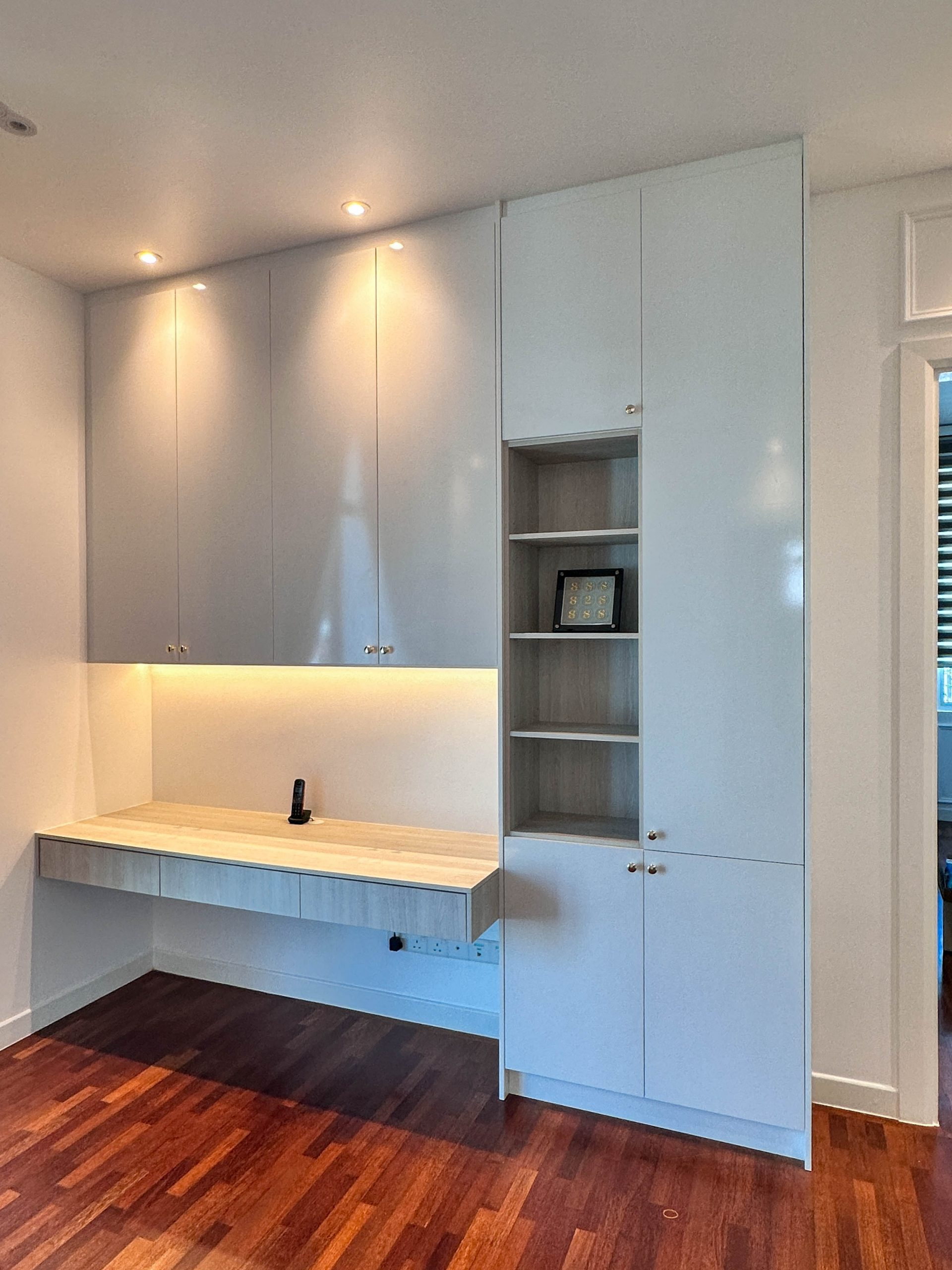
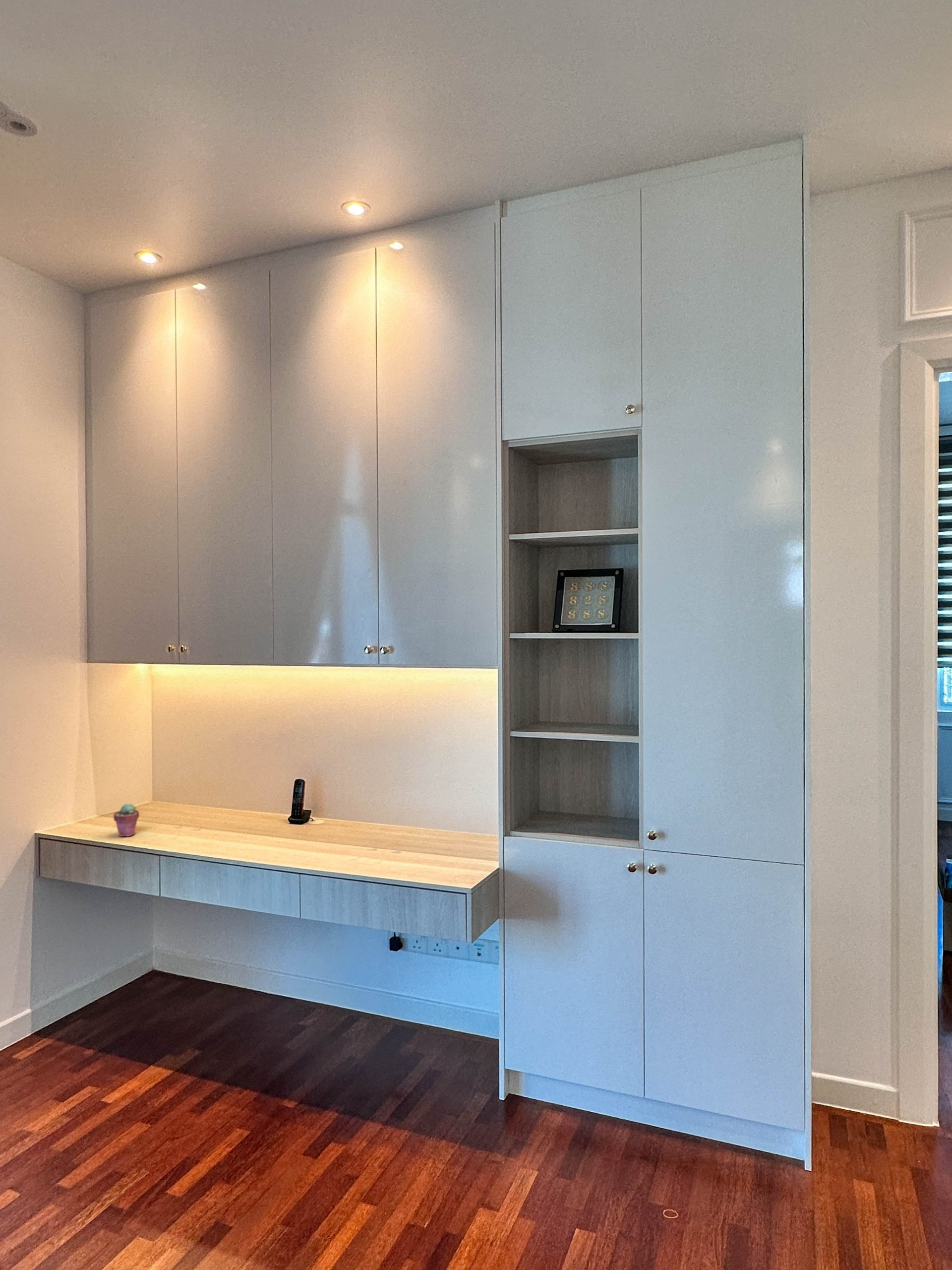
+ potted succulent [113,803,140,837]
